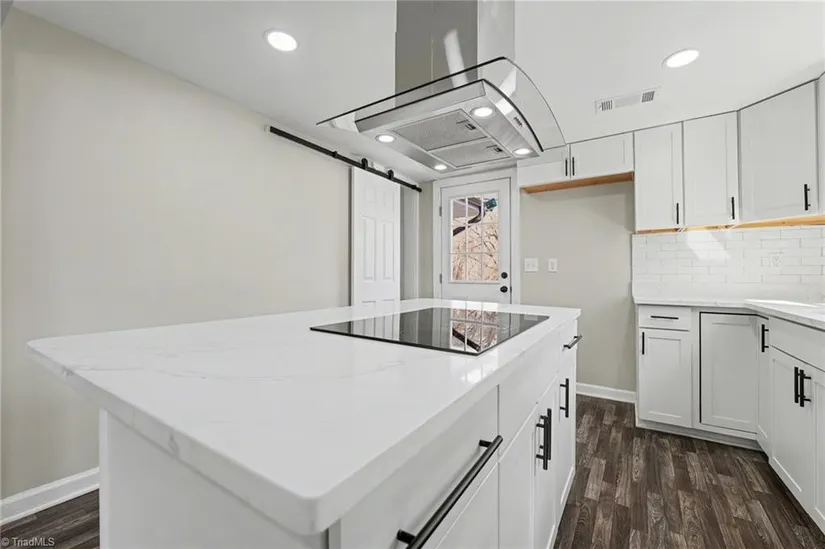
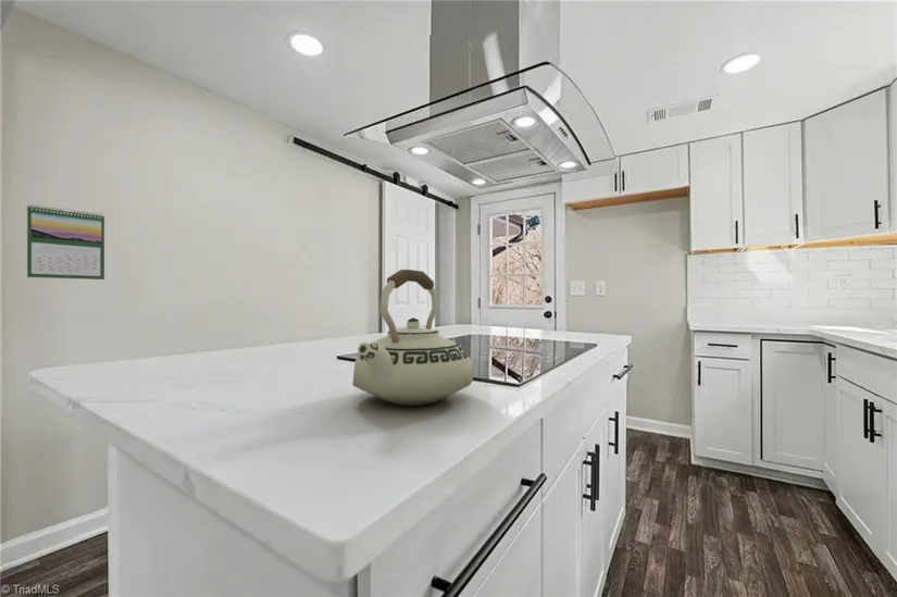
+ teakettle [352,269,474,407]
+ calendar [26,203,105,281]
